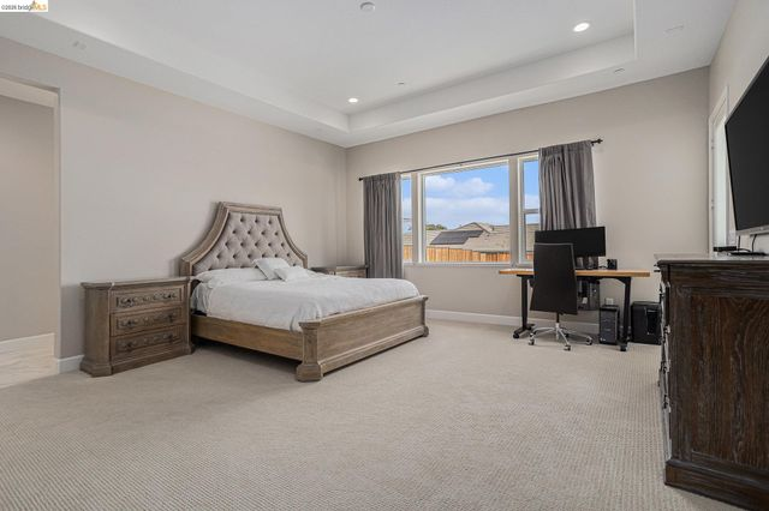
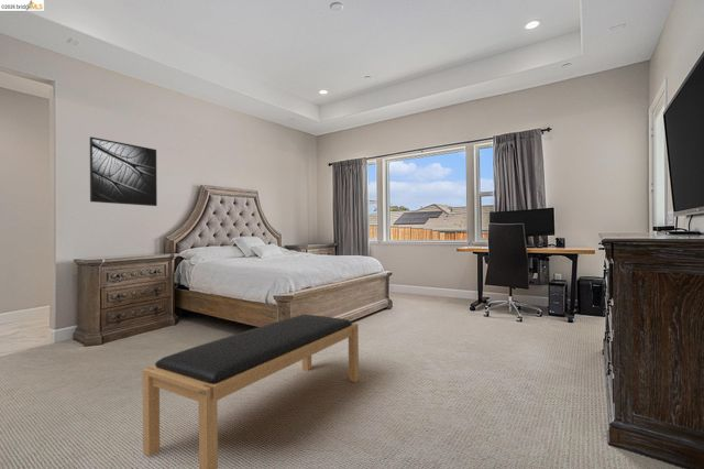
+ bench [141,314,360,469]
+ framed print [89,135,158,207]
